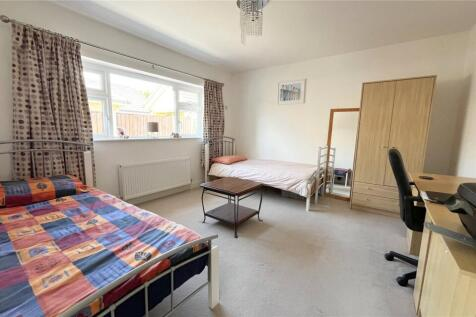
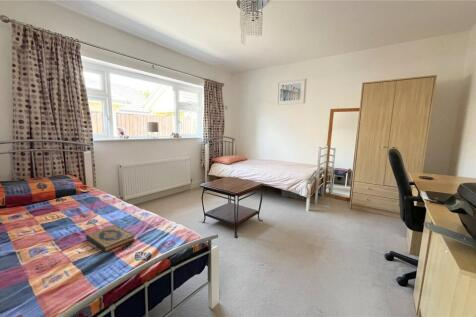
+ hardback book [85,224,136,253]
